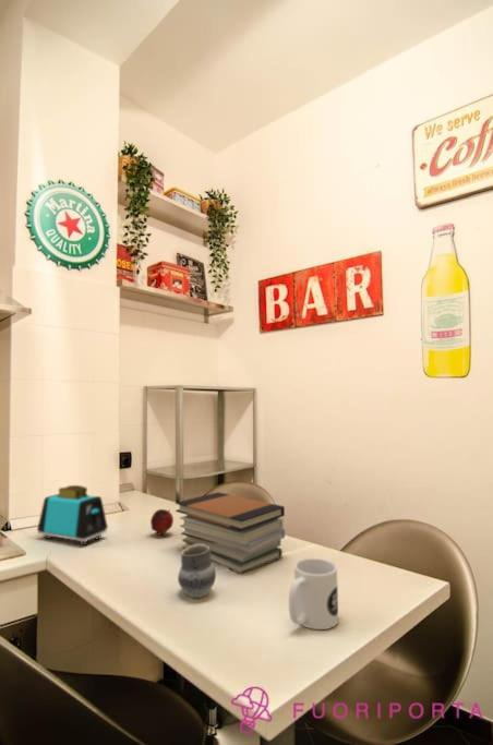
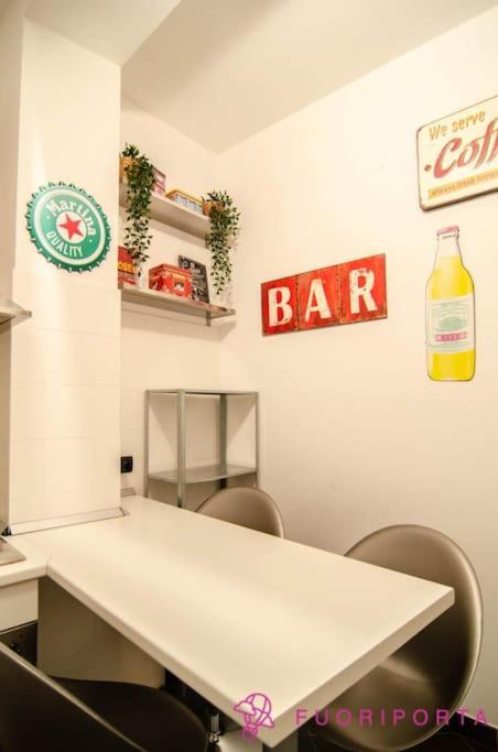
- toaster [36,484,109,546]
- cup [177,544,217,599]
- book stack [175,491,286,576]
- apple [149,508,175,537]
- mug [288,557,339,630]
